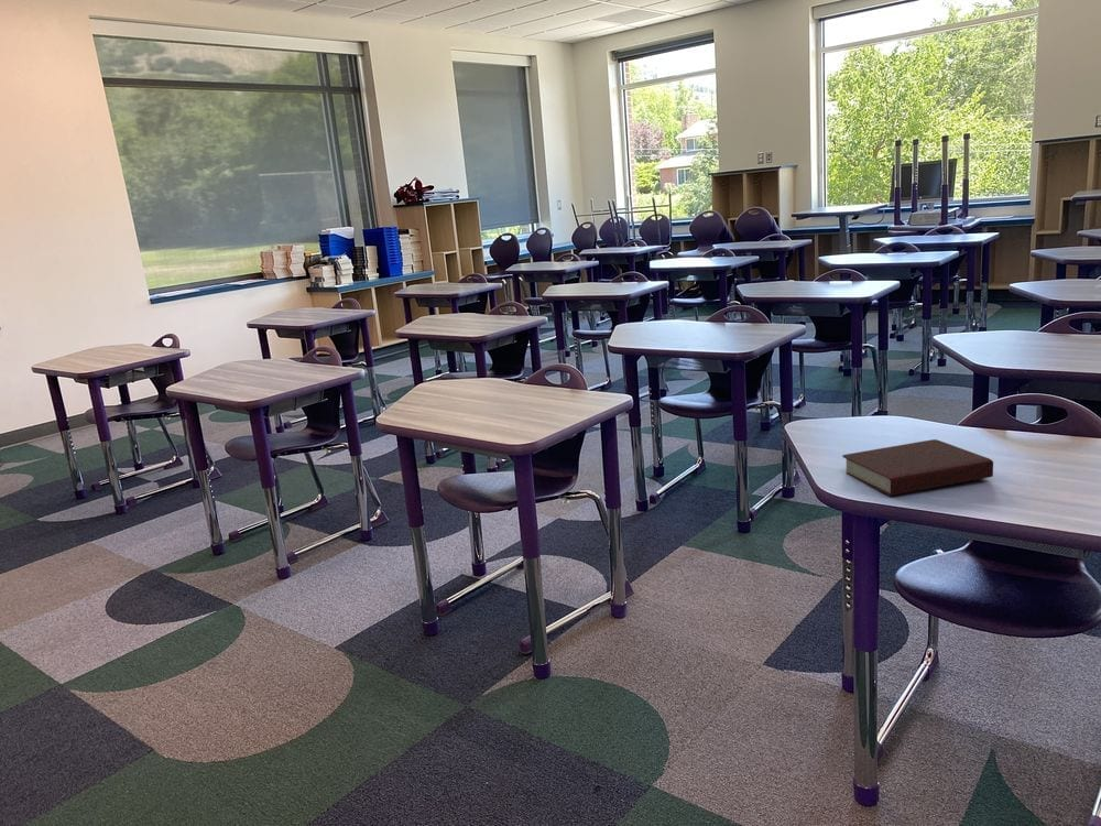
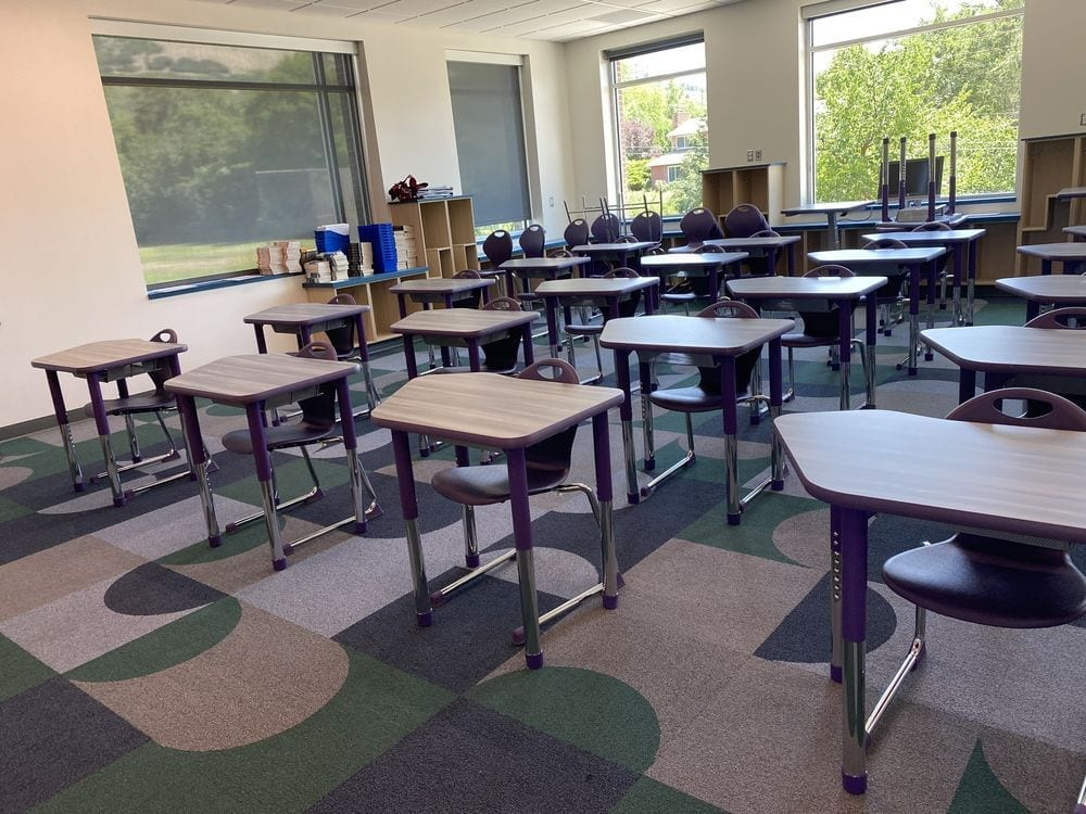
- book [841,438,994,497]
